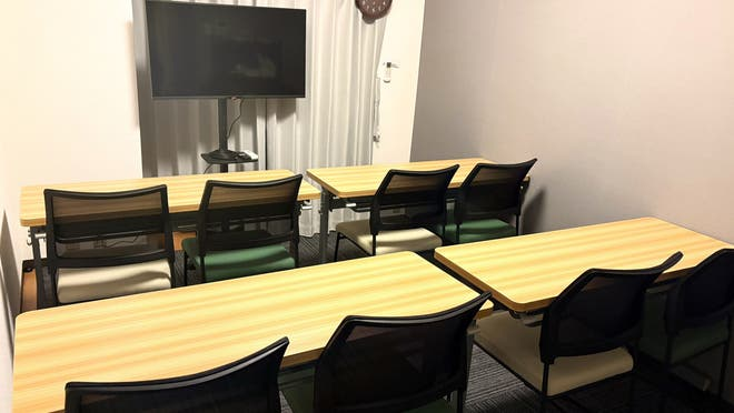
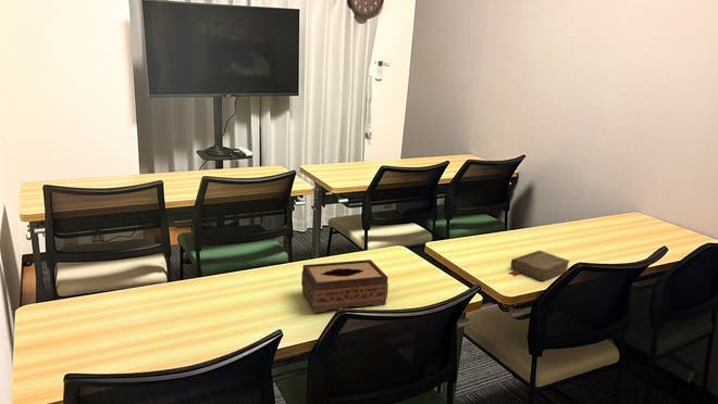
+ tissue box [300,258,389,314]
+ book [509,250,571,282]
